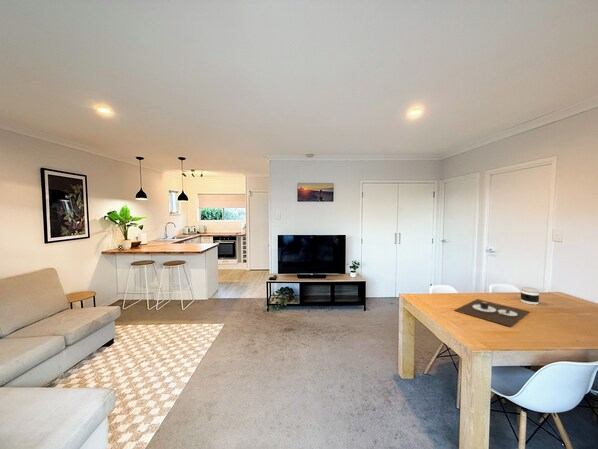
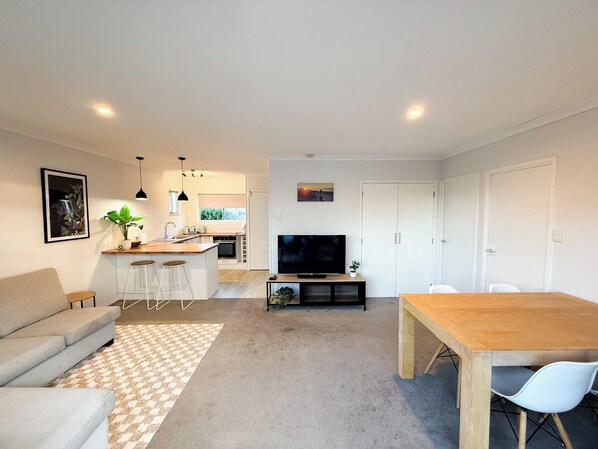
- place mat [453,298,530,327]
- jar [520,286,540,306]
